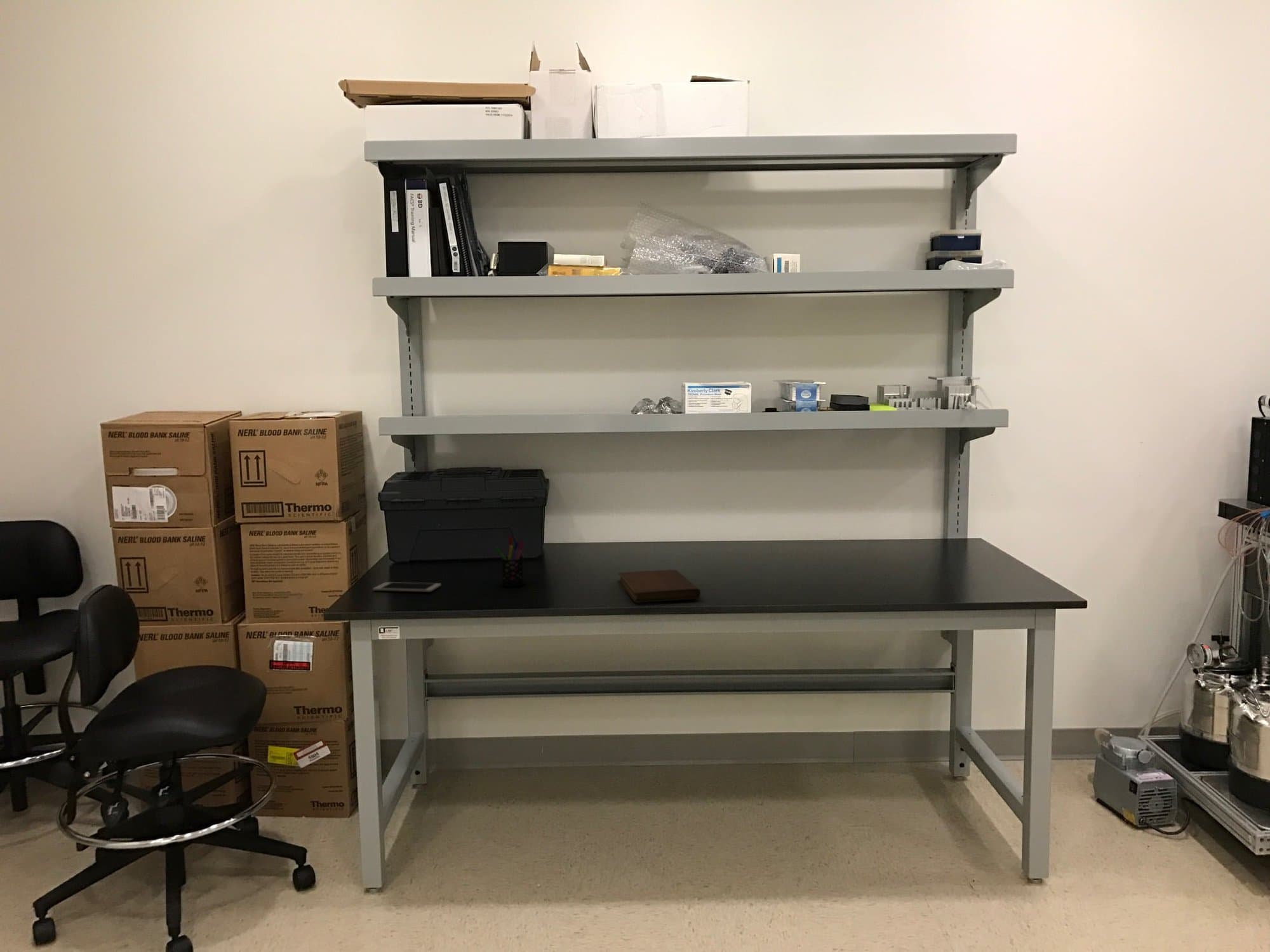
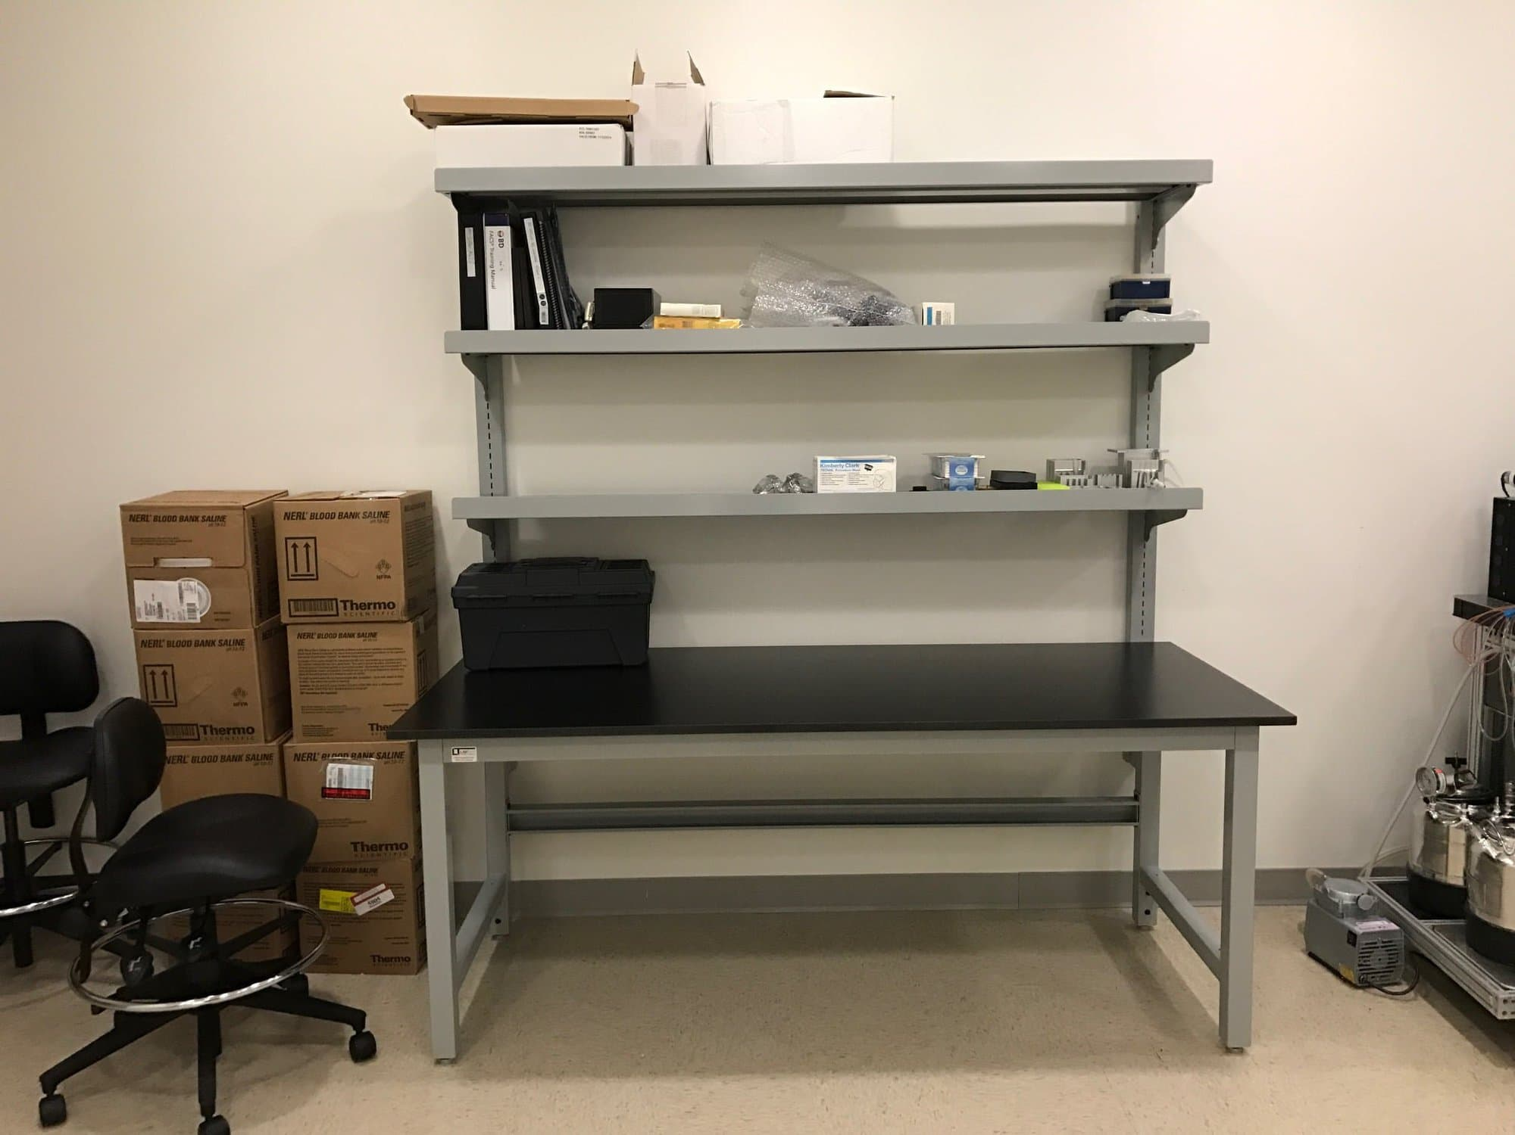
- cell phone [372,581,441,593]
- notebook [618,569,701,604]
- pen holder [494,536,525,587]
